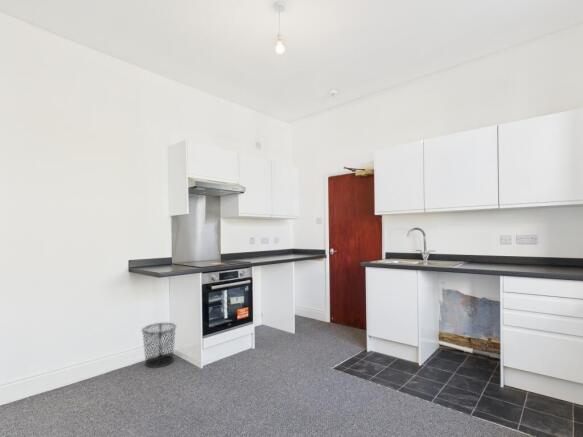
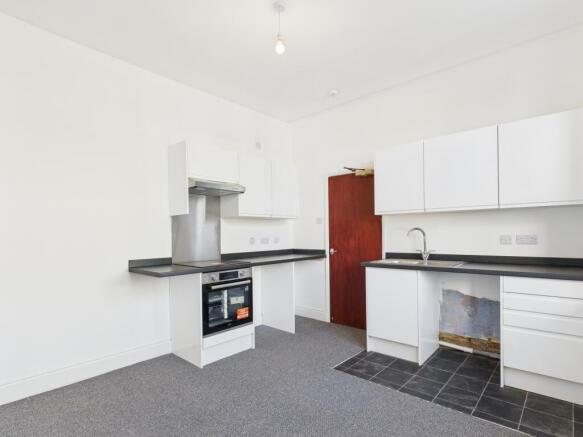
- waste bin [141,322,177,369]
